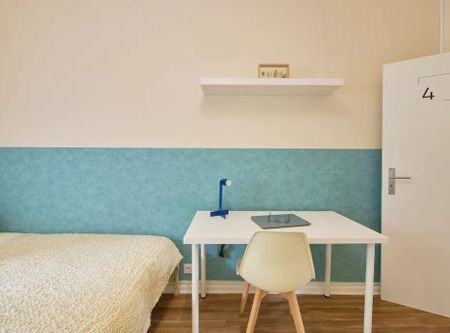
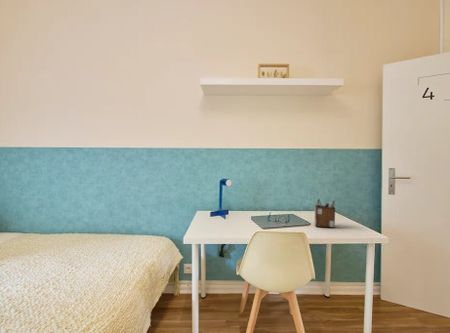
+ desk organizer [314,198,336,229]
